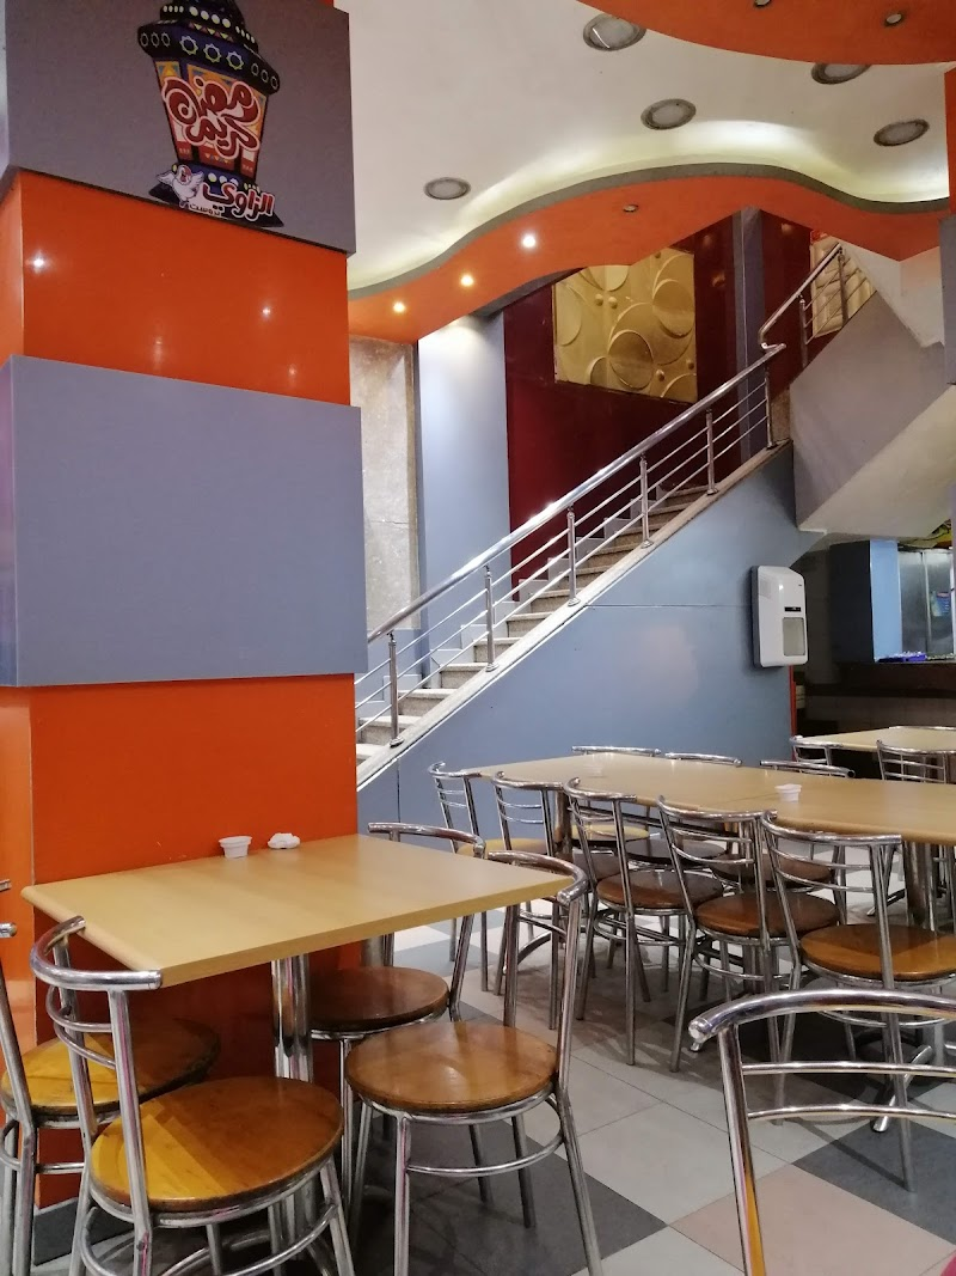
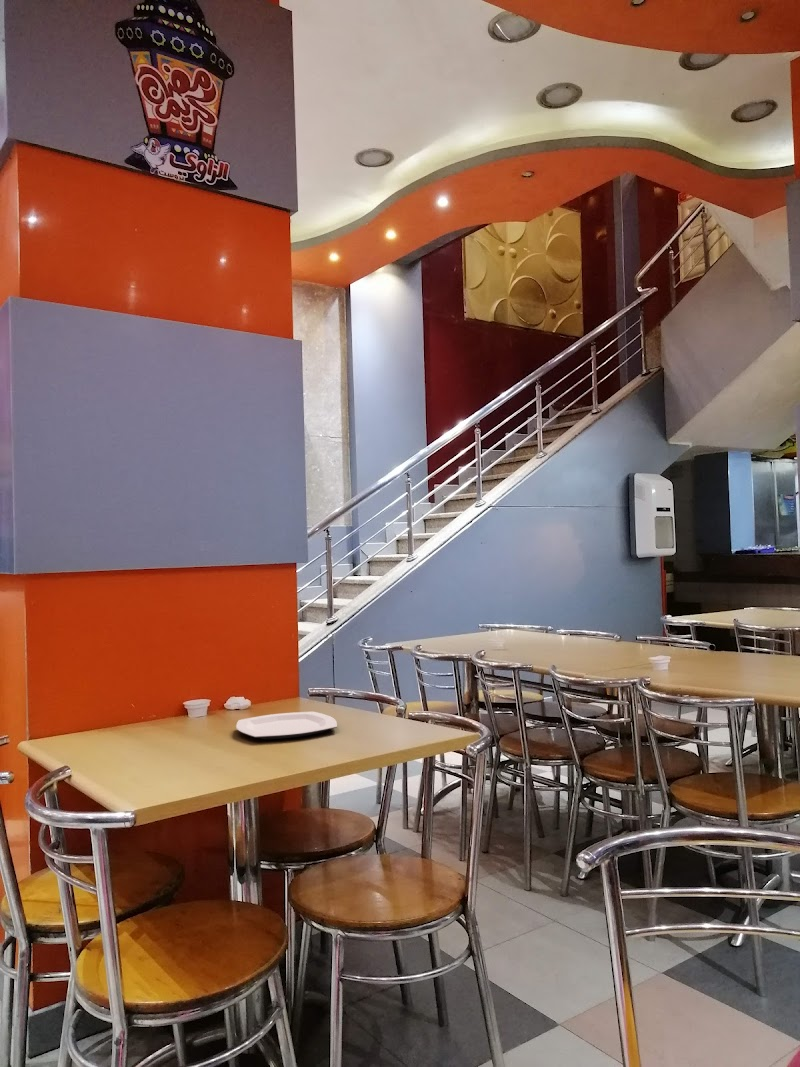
+ plate [235,711,338,740]
